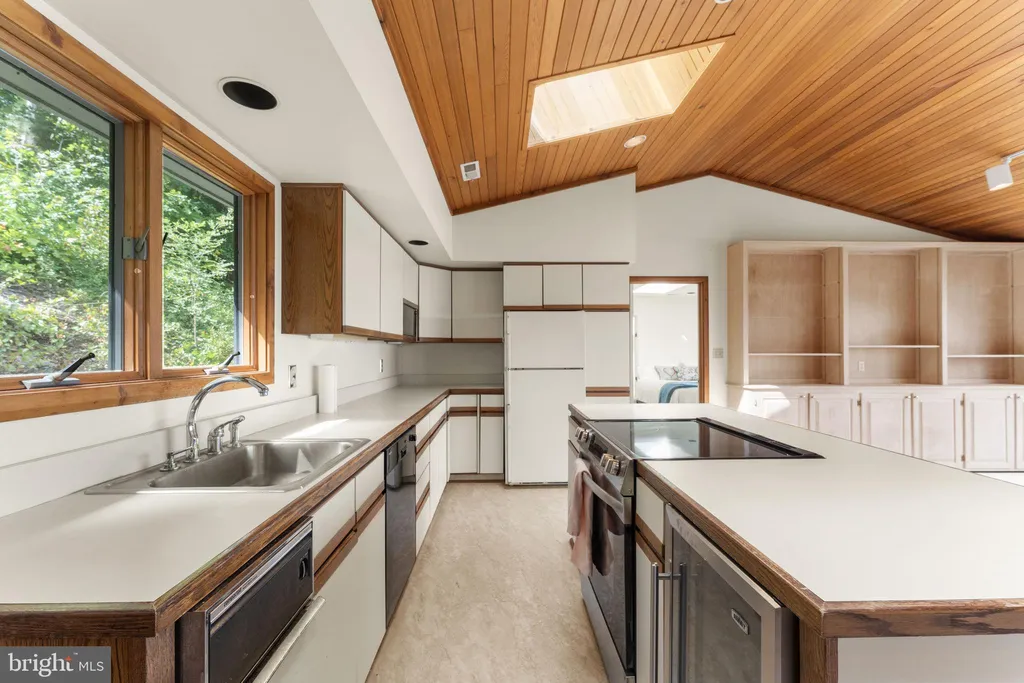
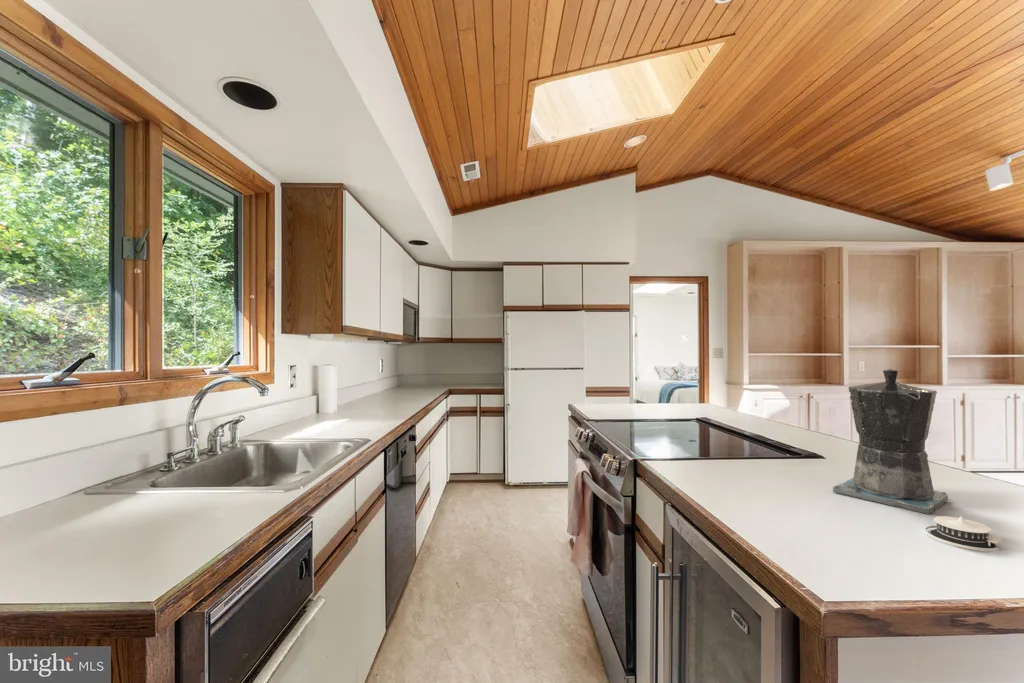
+ coffee maker [832,368,949,515]
+ architectural model [924,513,1002,552]
